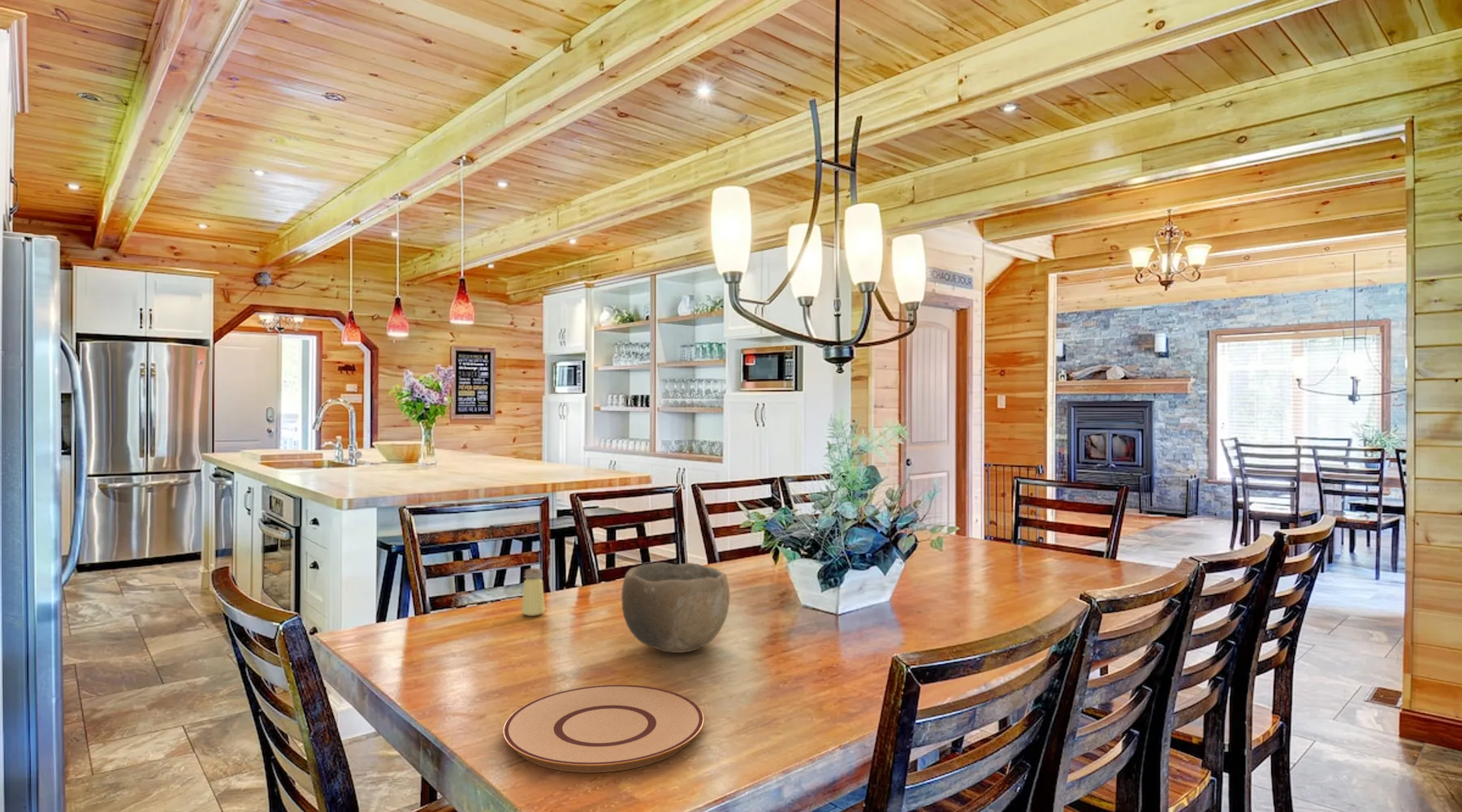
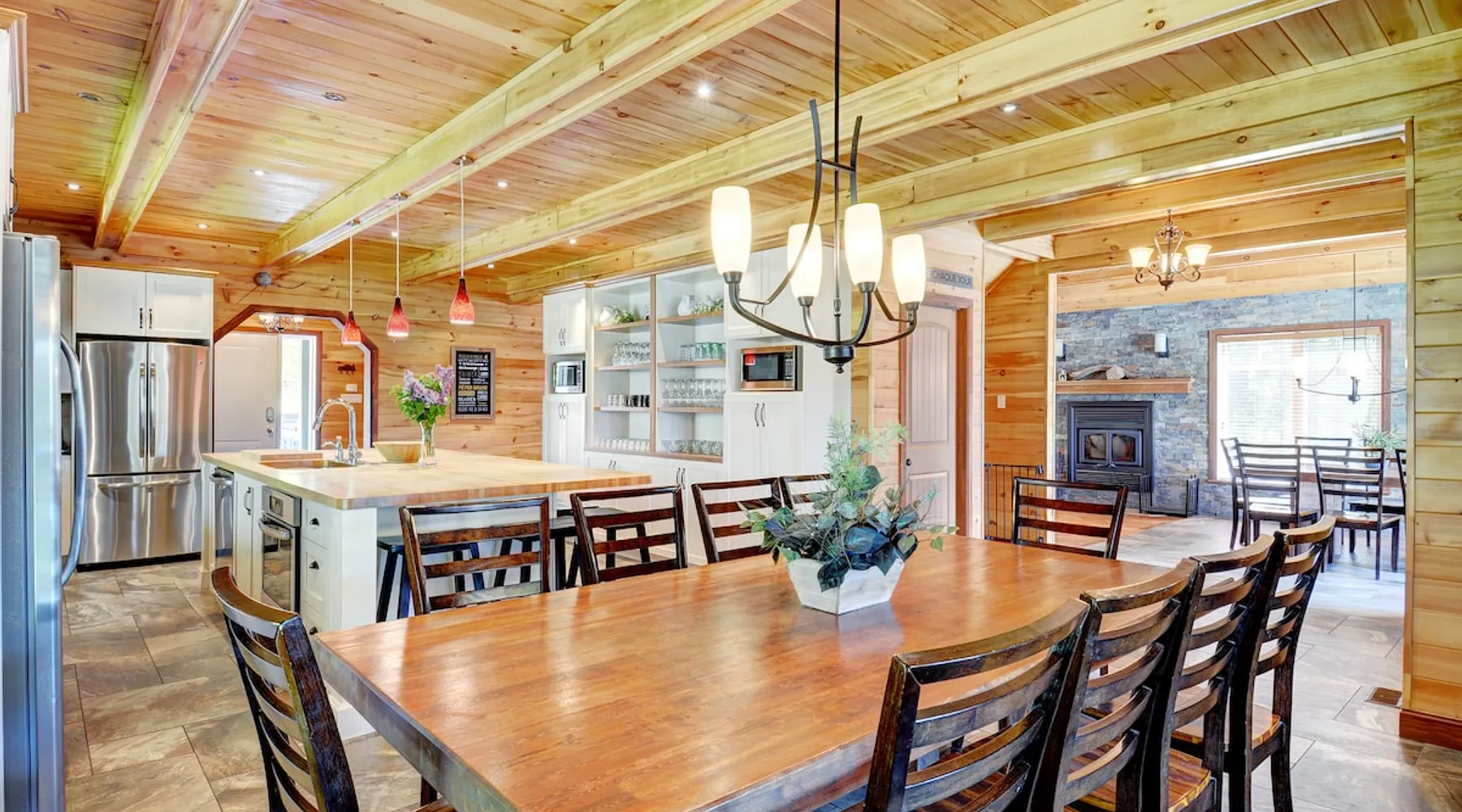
- bowl [621,562,731,654]
- plate [502,684,705,773]
- saltshaker [521,568,546,617]
